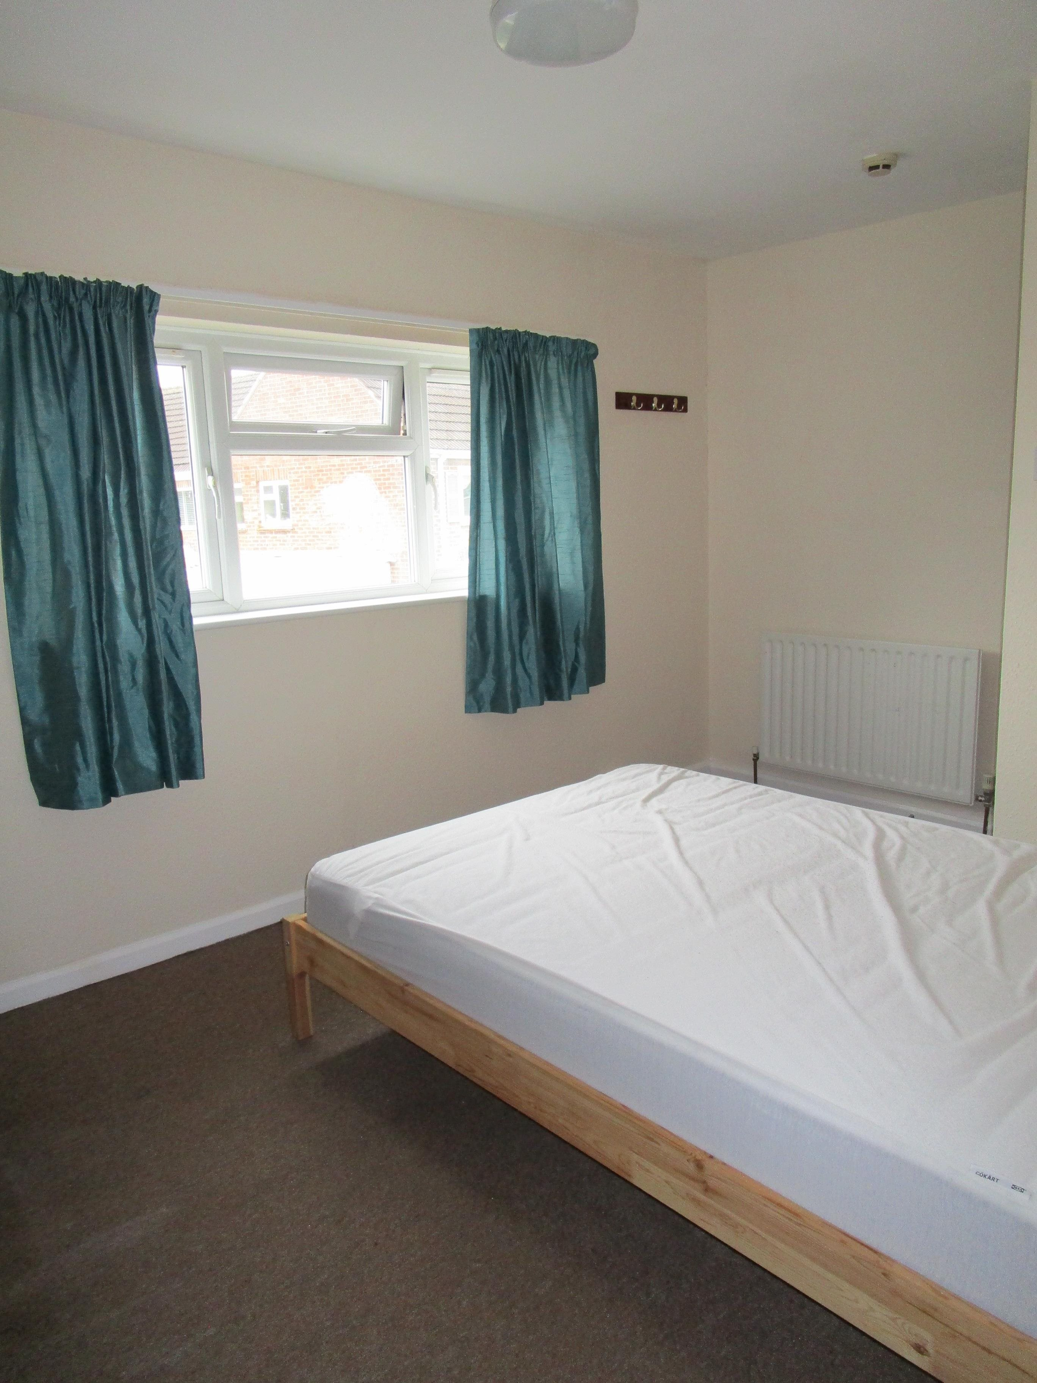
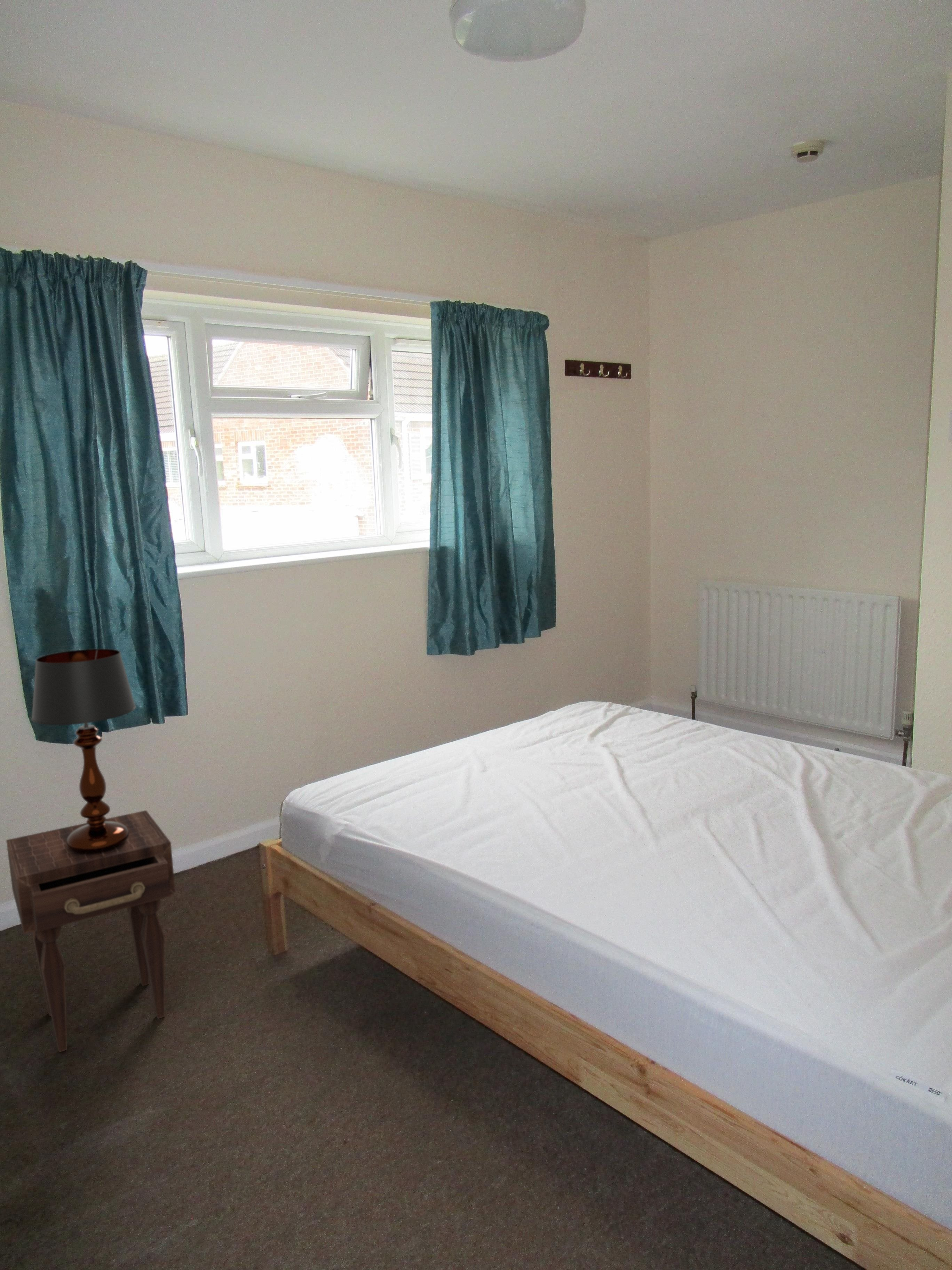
+ nightstand [6,810,176,1053]
+ table lamp [31,648,136,854]
